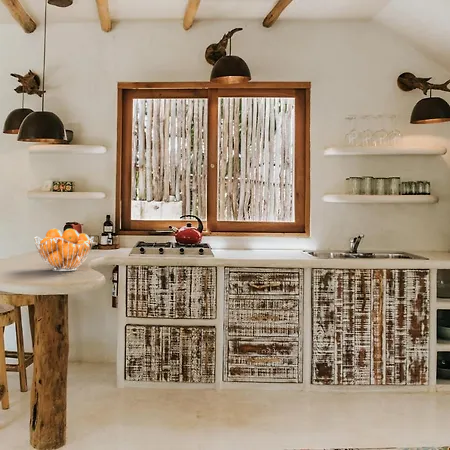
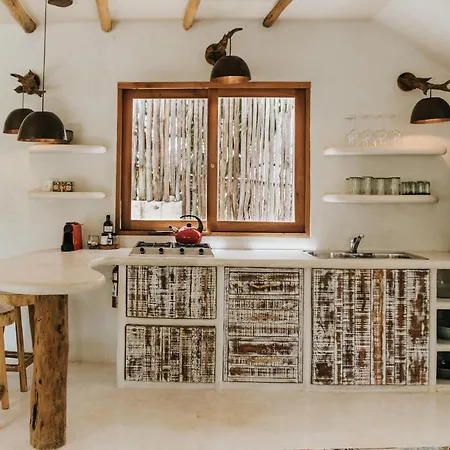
- fruit basket [33,228,95,272]
